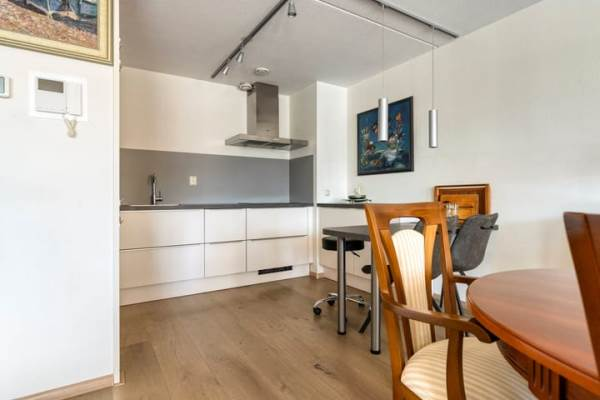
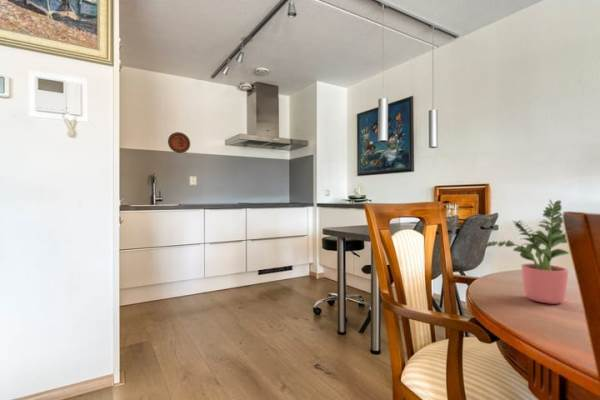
+ potted plant [483,199,570,305]
+ decorative plate [167,131,191,154]
